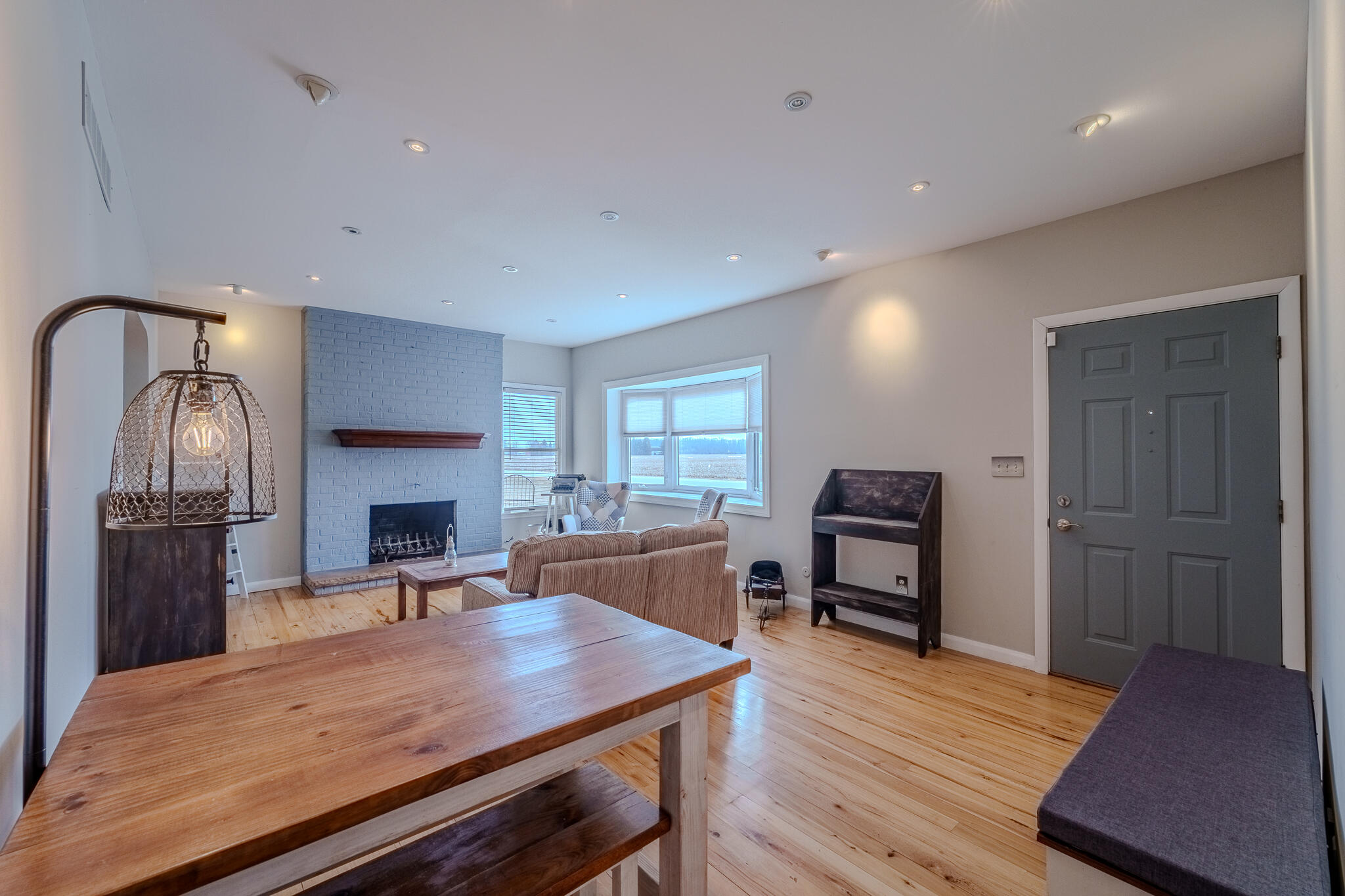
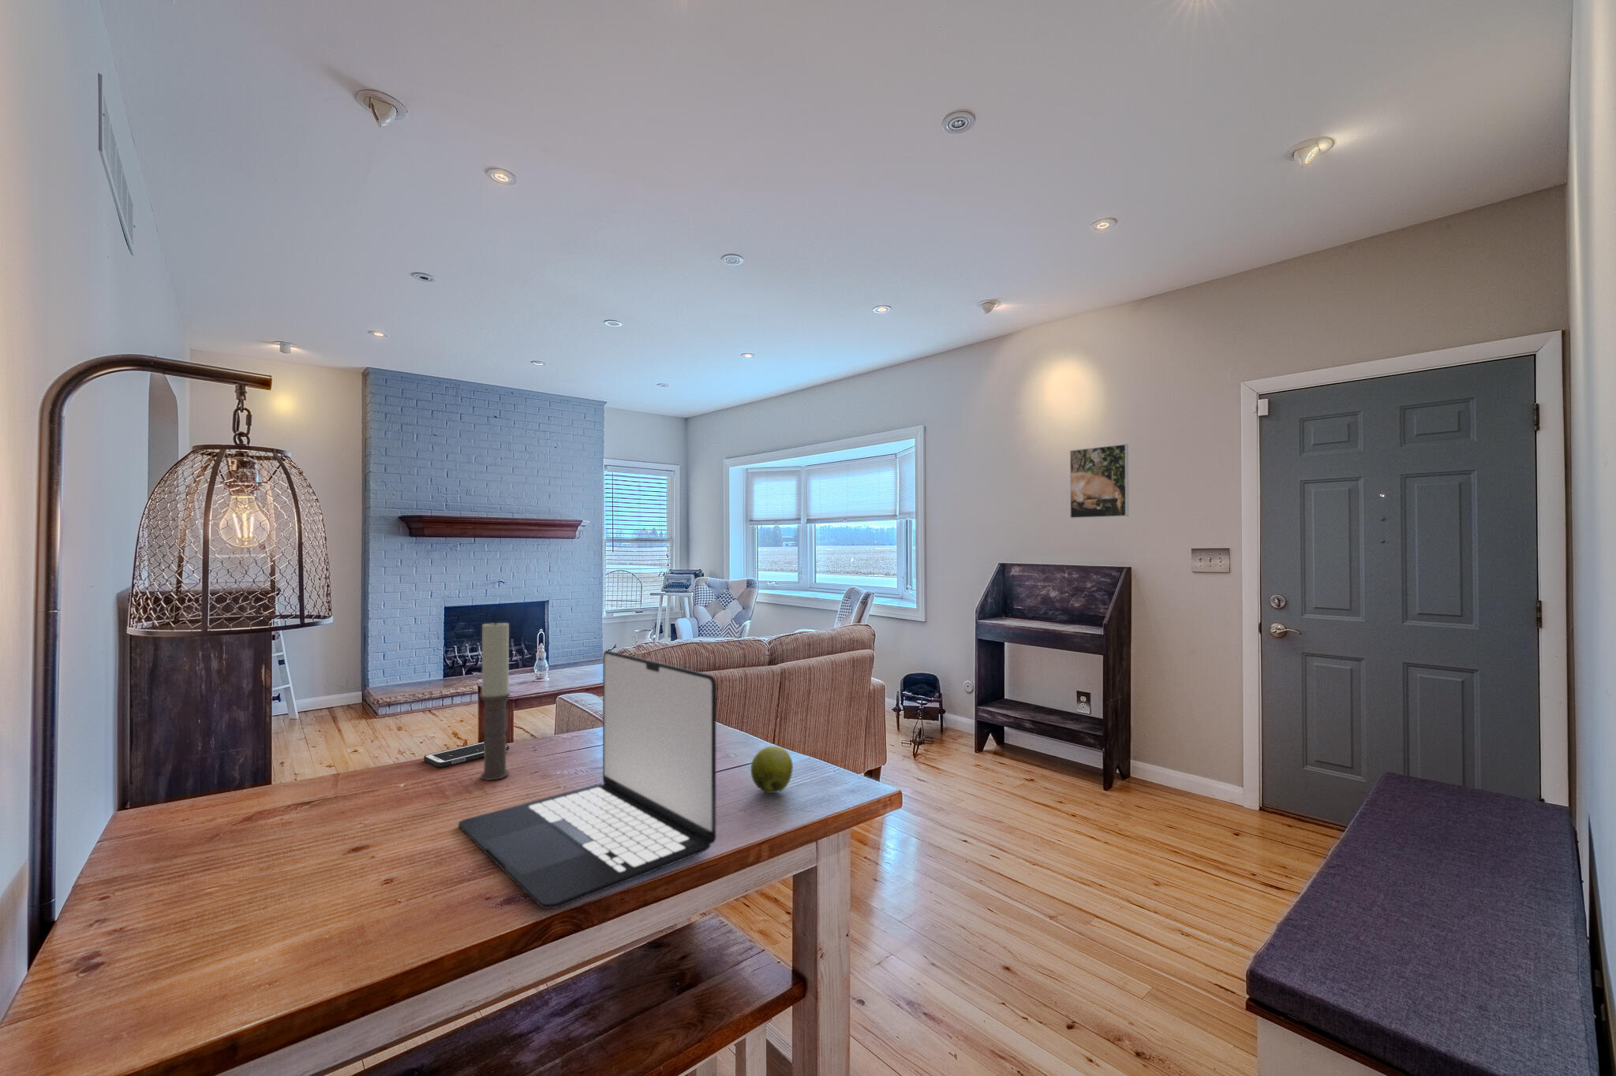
+ laptop [458,650,717,909]
+ apple [751,746,794,794]
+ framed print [1069,443,1129,520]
+ cell phone [423,741,509,767]
+ candle [479,618,512,782]
